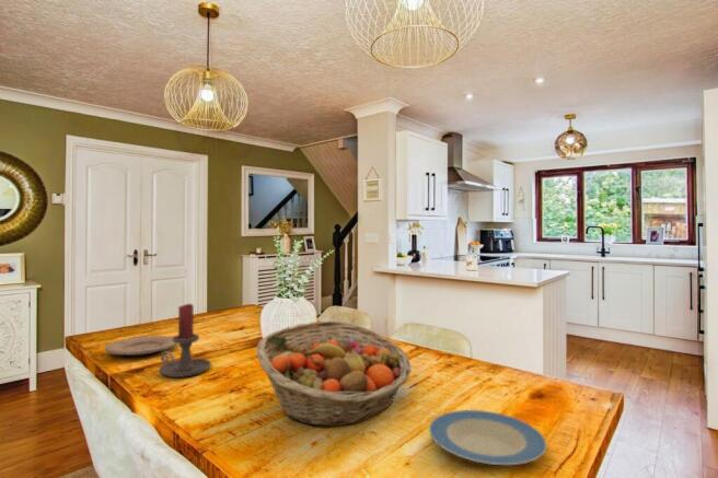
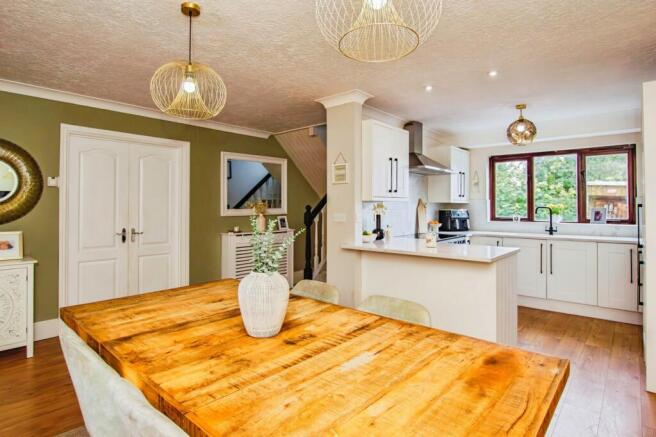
- plate [428,409,548,466]
- plate [104,335,178,357]
- candle holder [158,303,212,378]
- fruit basket [255,319,412,427]
